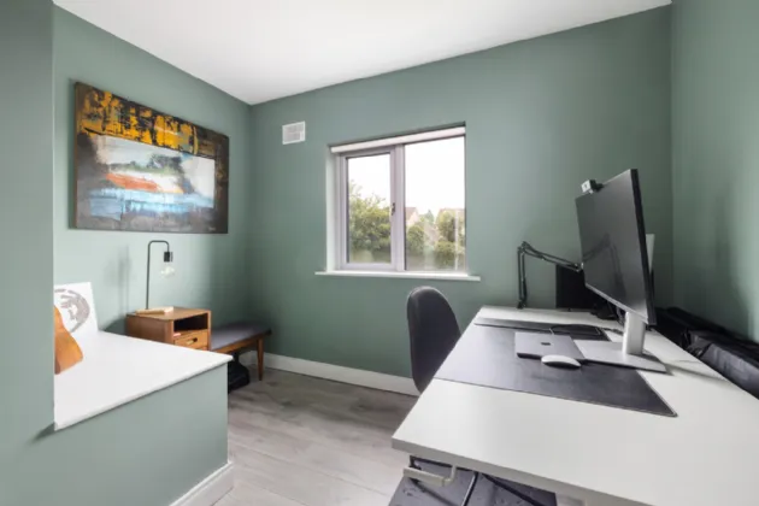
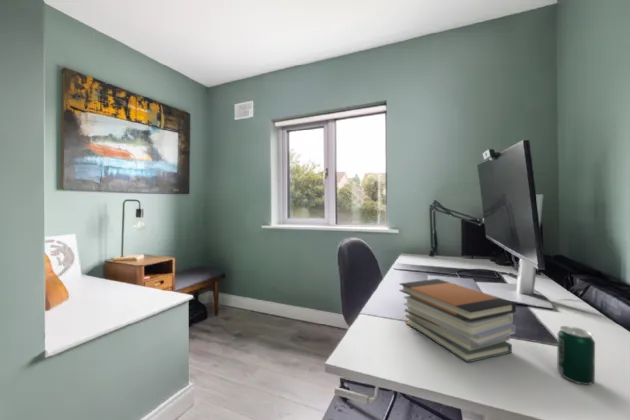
+ beverage can [556,325,596,386]
+ book stack [399,278,517,363]
